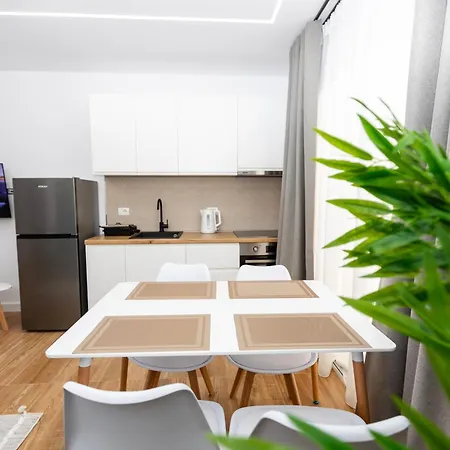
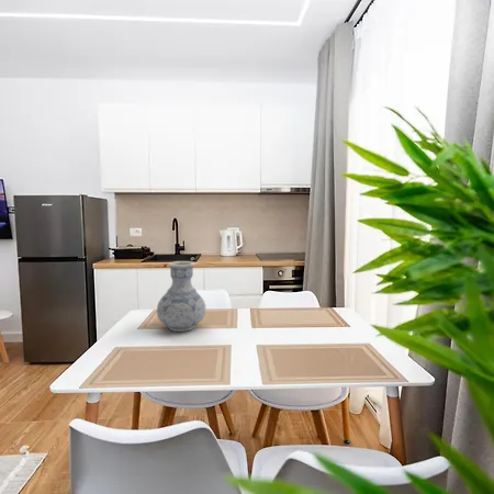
+ vase [156,260,206,333]
